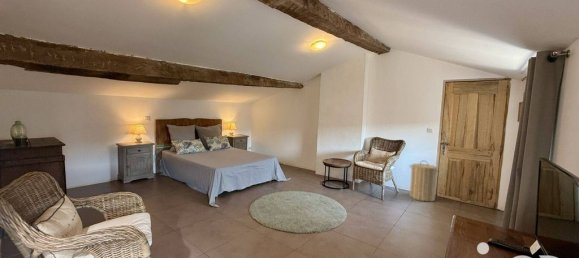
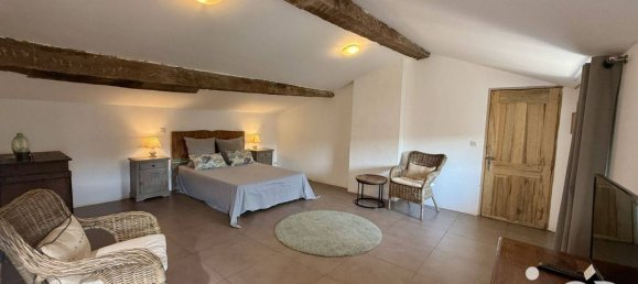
- laundry hamper [408,160,441,202]
